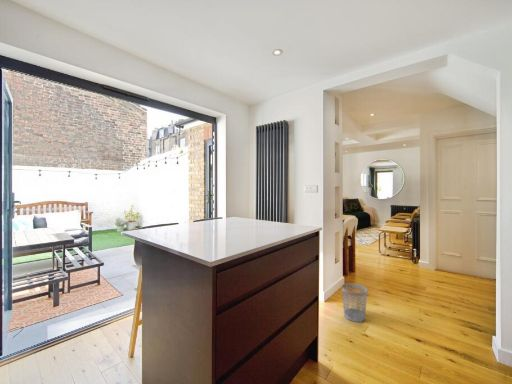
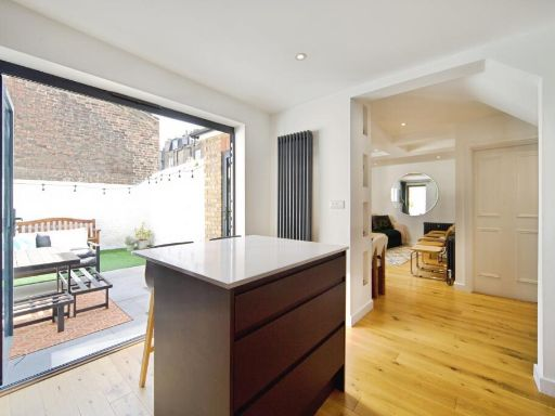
- wastebasket [341,282,368,323]
